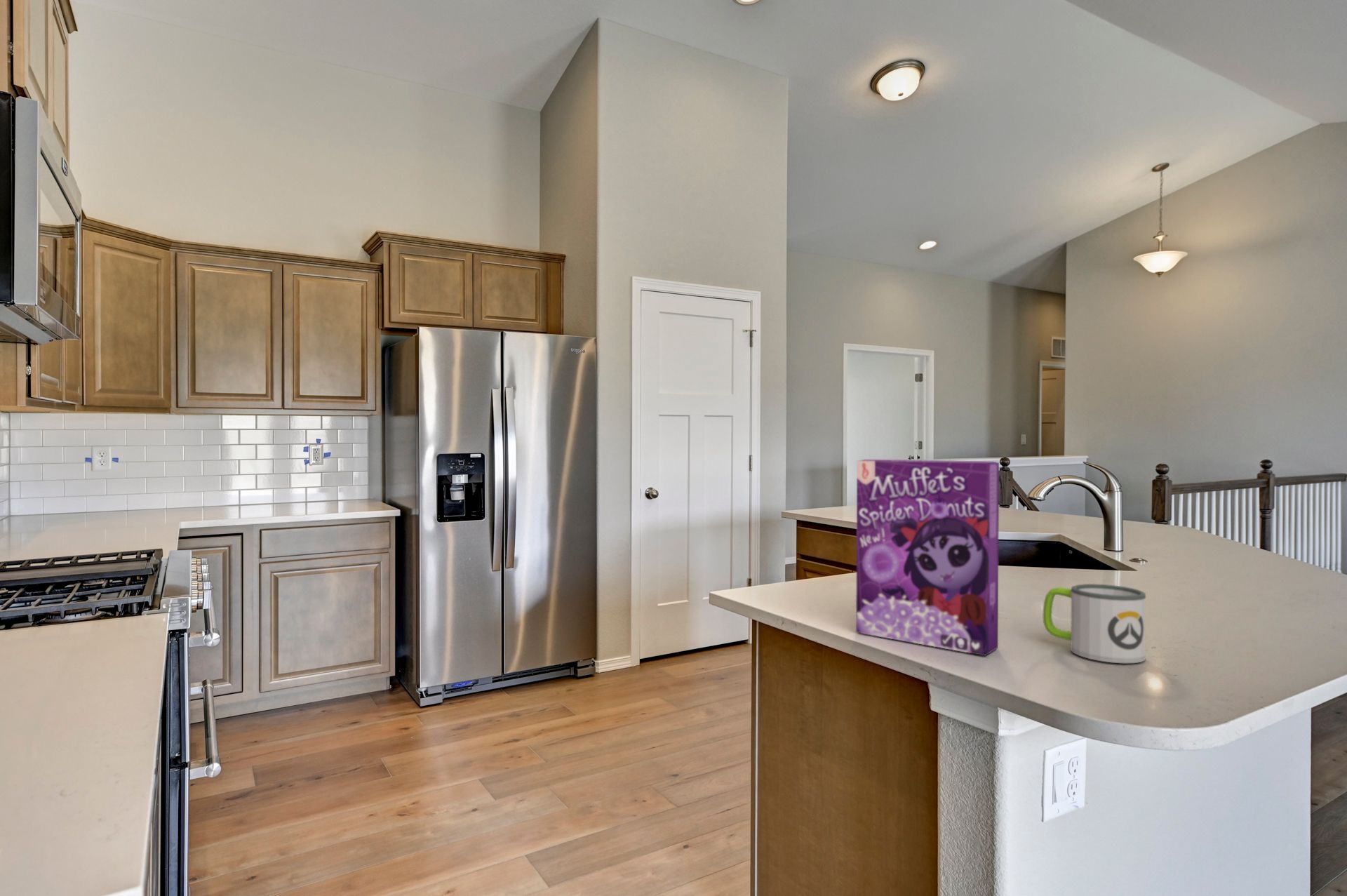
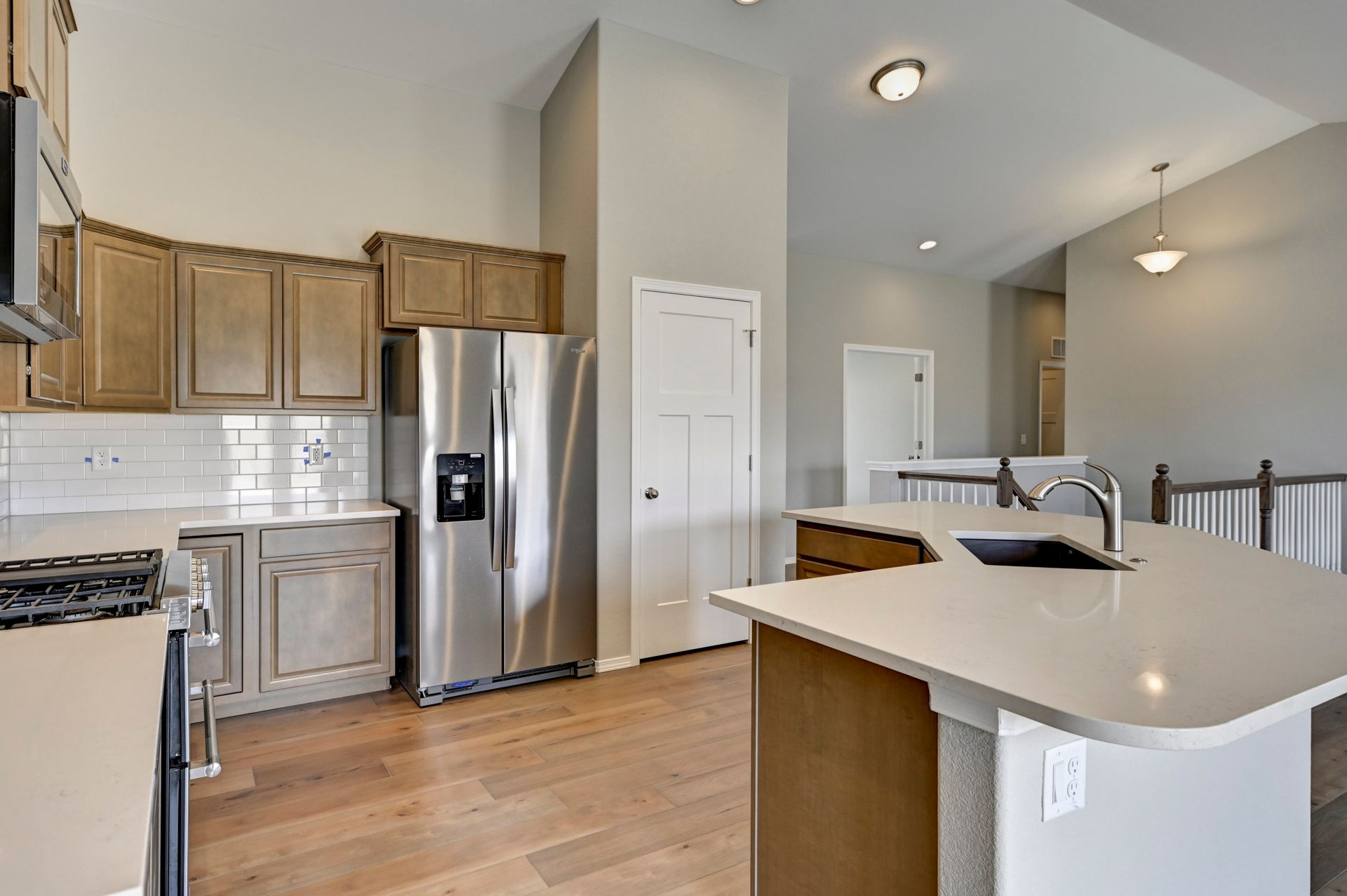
- cereal box [855,459,1000,657]
- mug [1043,583,1146,664]
